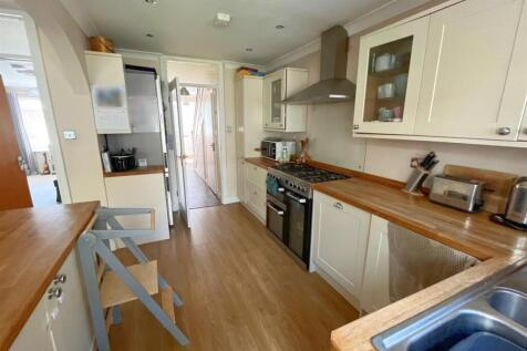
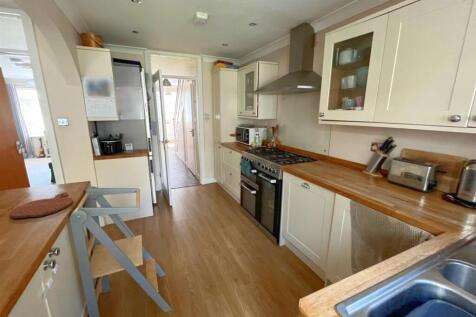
+ cutting board [8,191,74,219]
